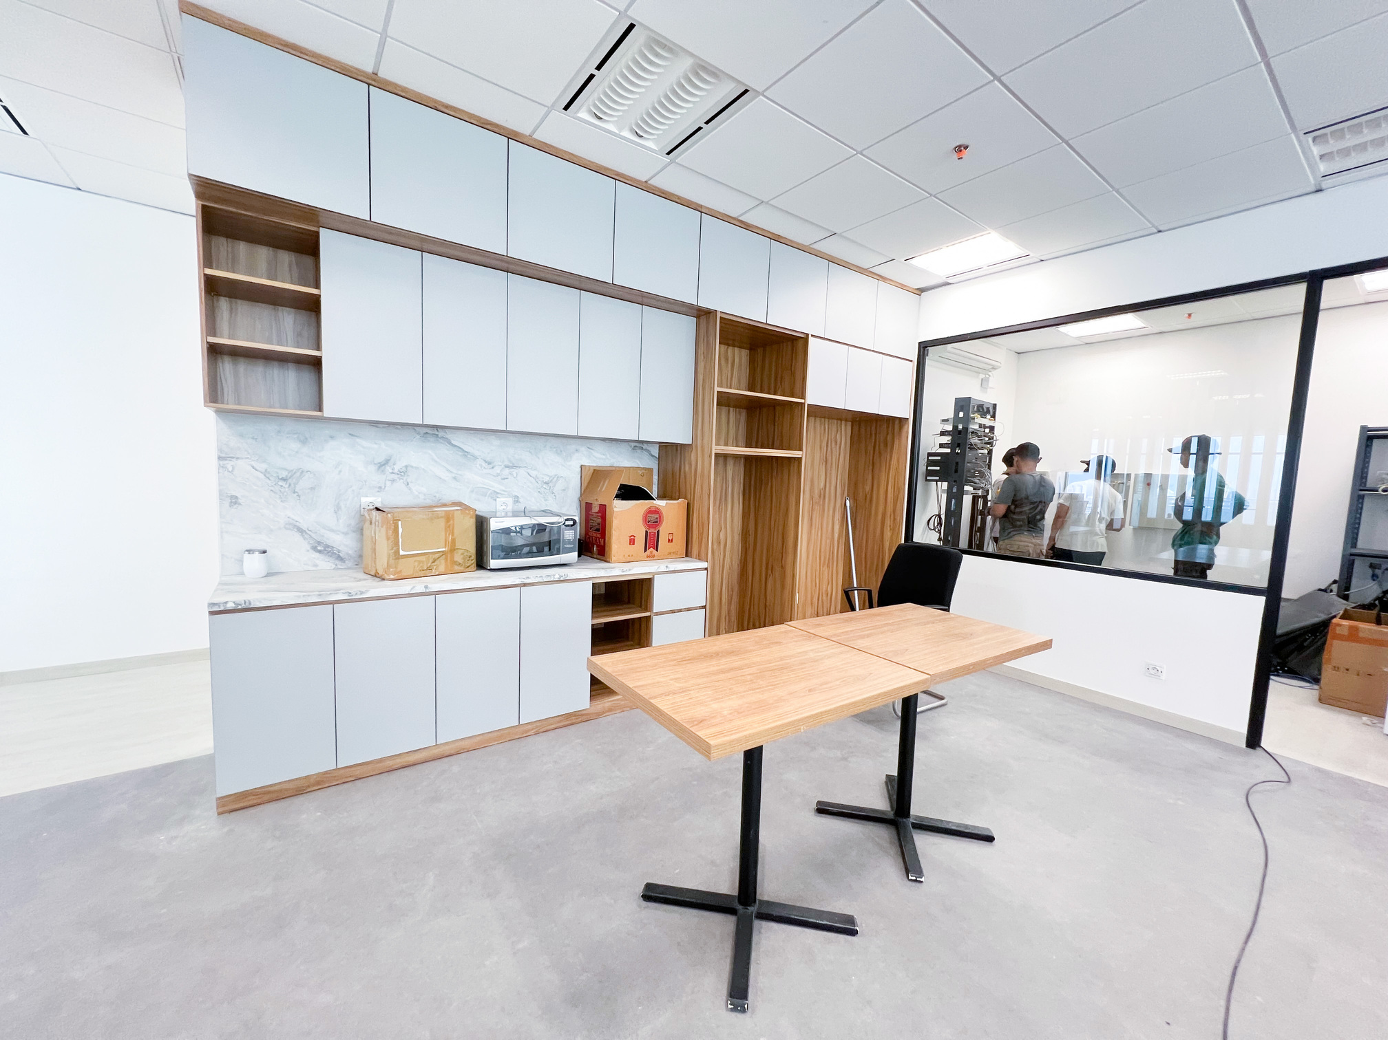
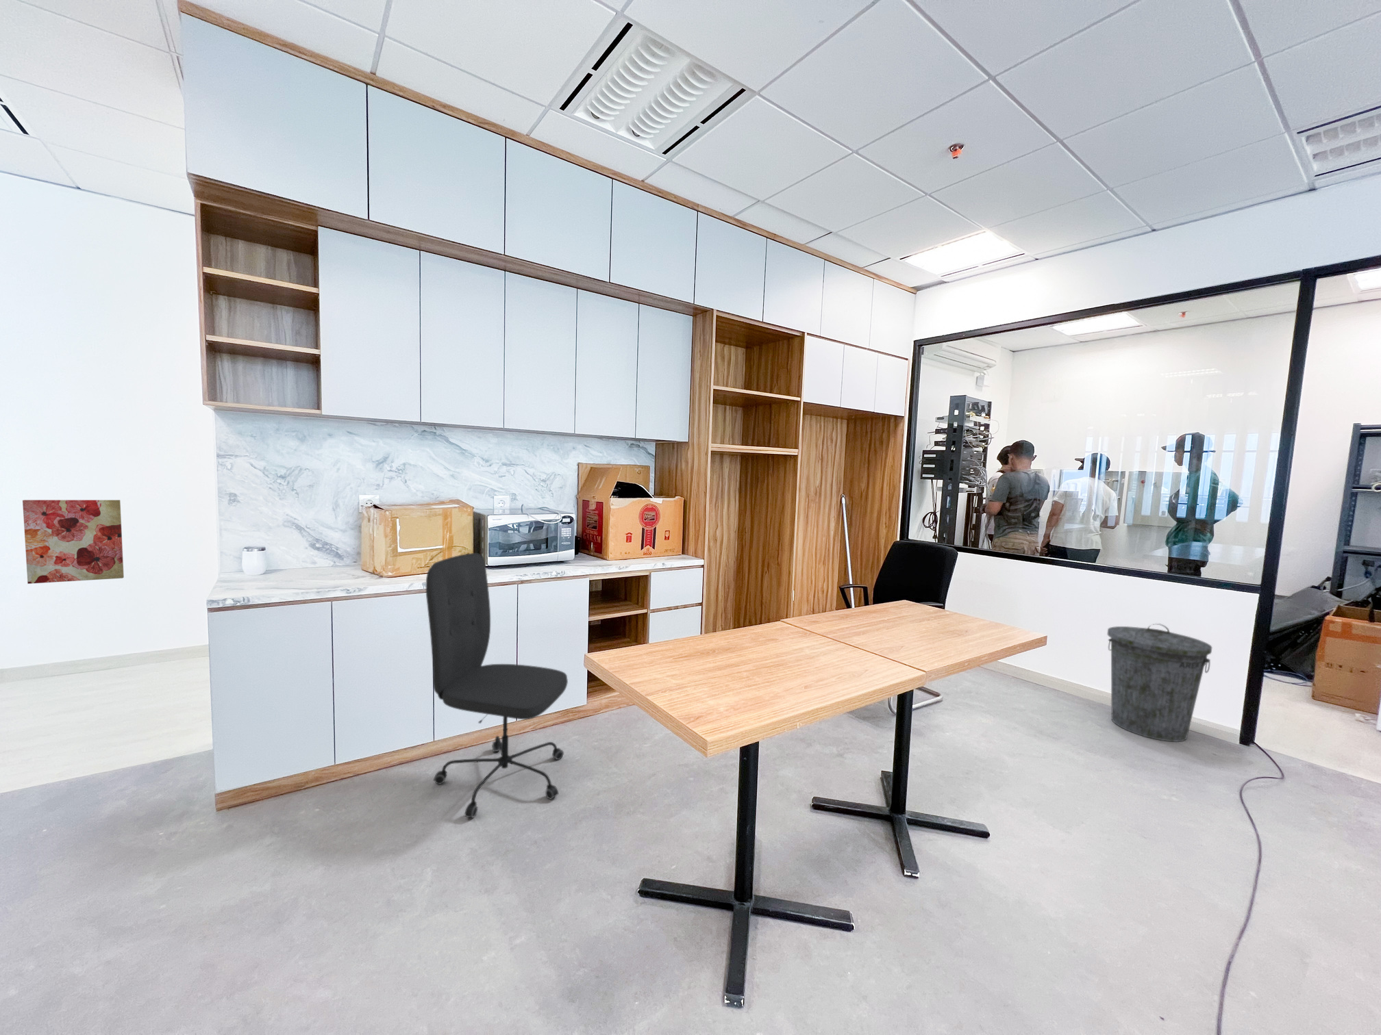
+ wall art [22,499,125,585]
+ trash can [1107,623,1212,743]
+ office chair [425,552,569,819]
